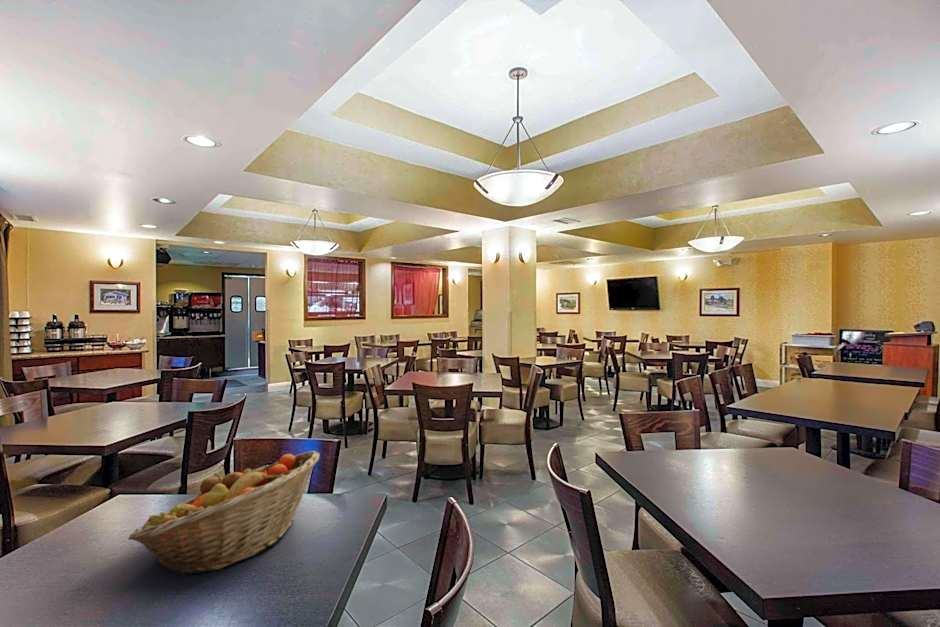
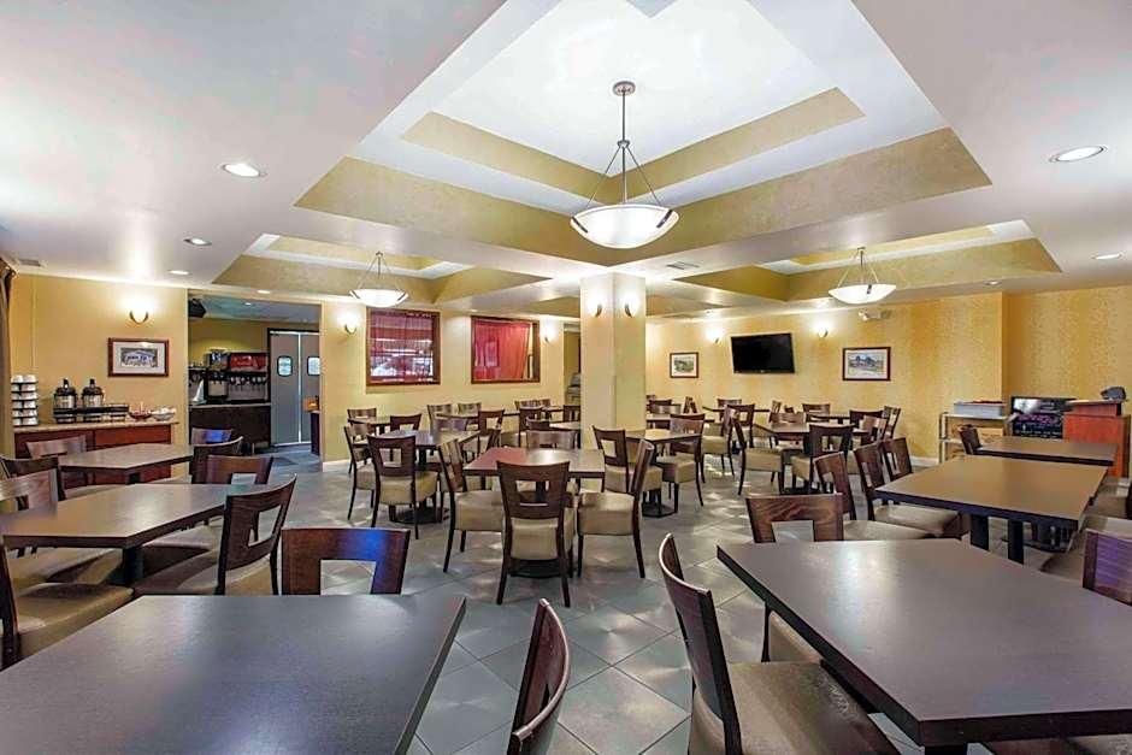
- fruit basket [127,450,320,578]
